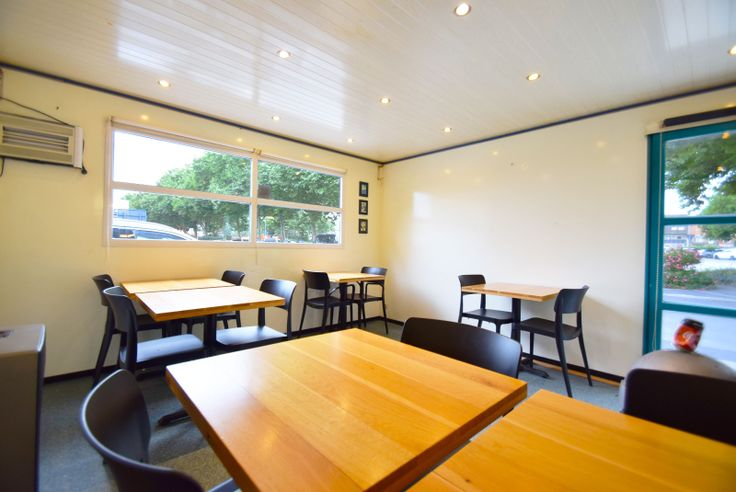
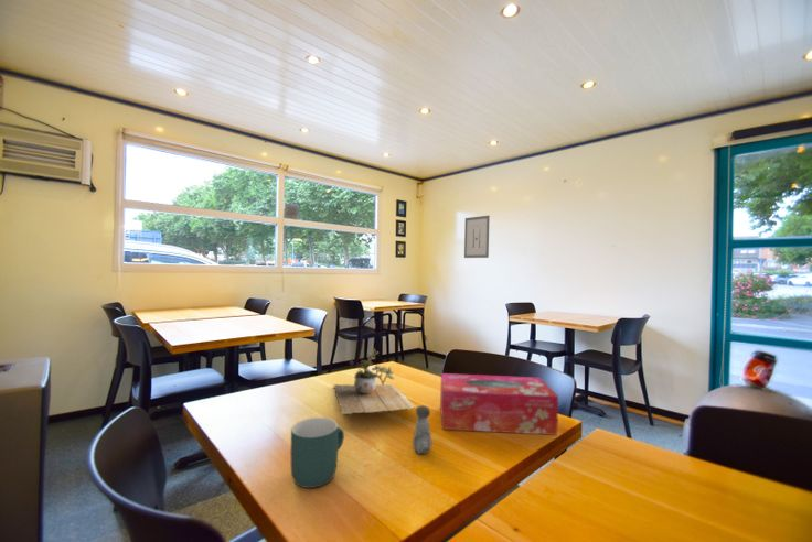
+ salt shaker [412,404,434,455]
+ succulent plant [332,347,417,415]
+ mug [290,416,345,489]
+ tissue box [439,372,559,436]
+ wall art [463,215,491,259]
